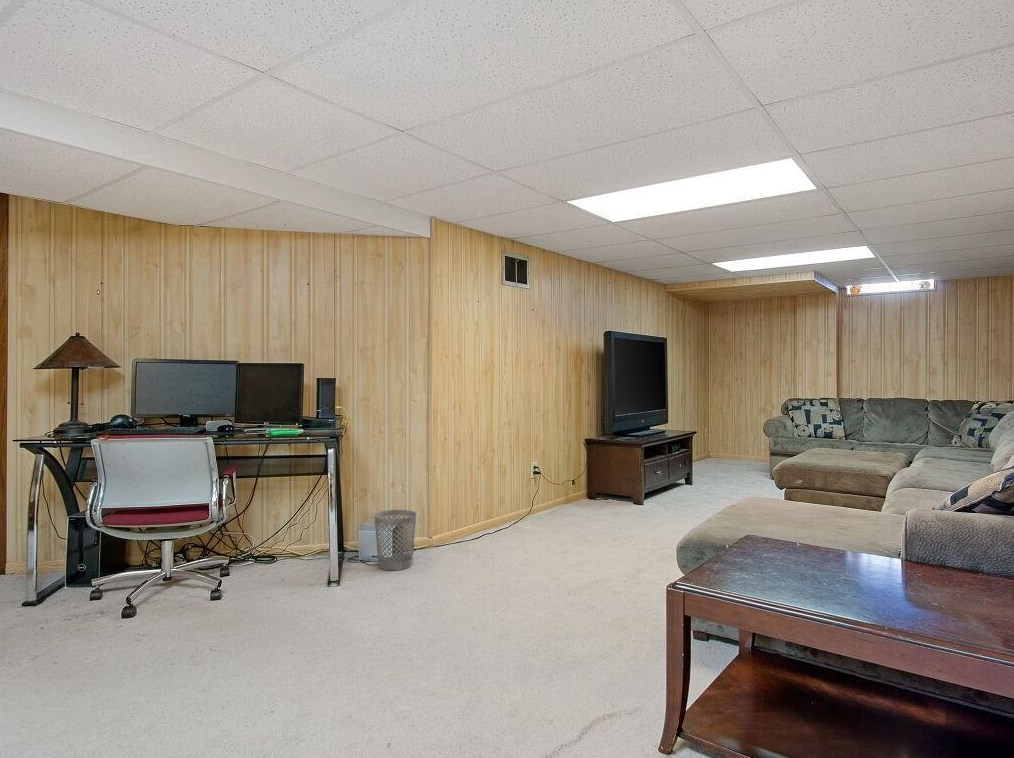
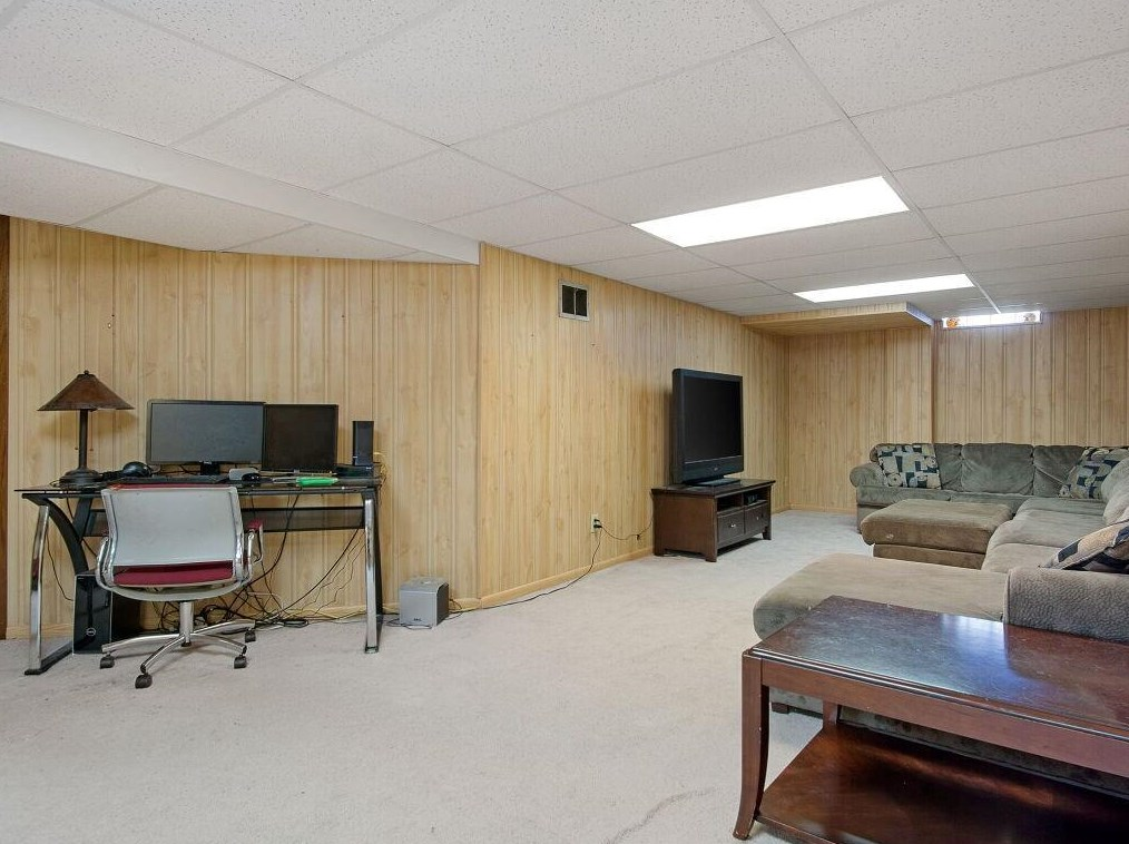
- wastebasket [374,509,417,571]
